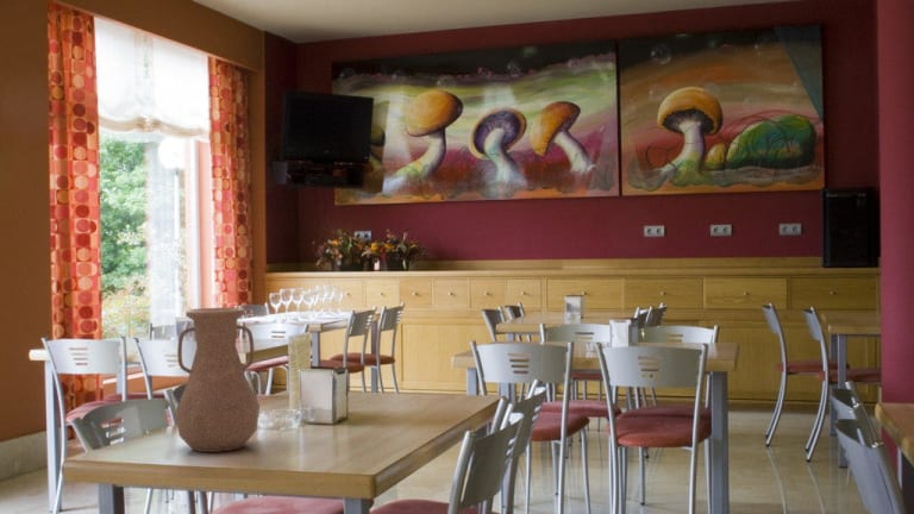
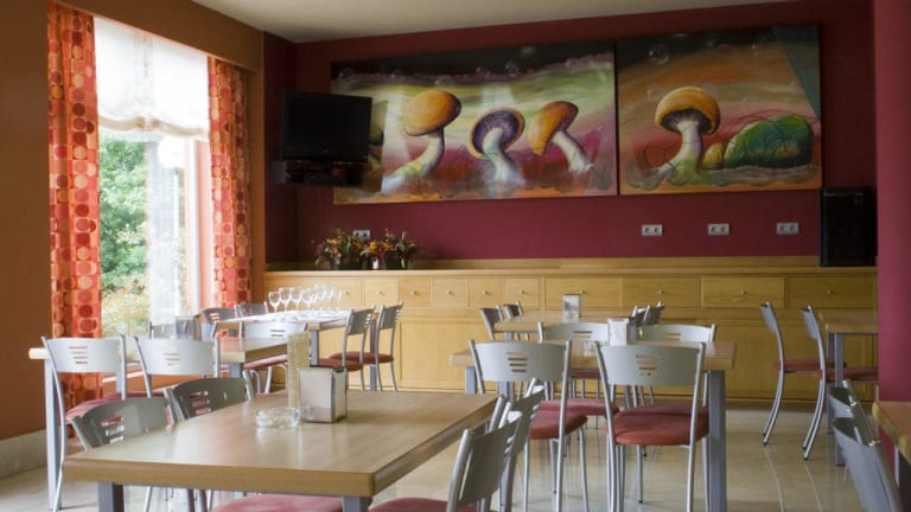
- vase [174,307,261,453]
